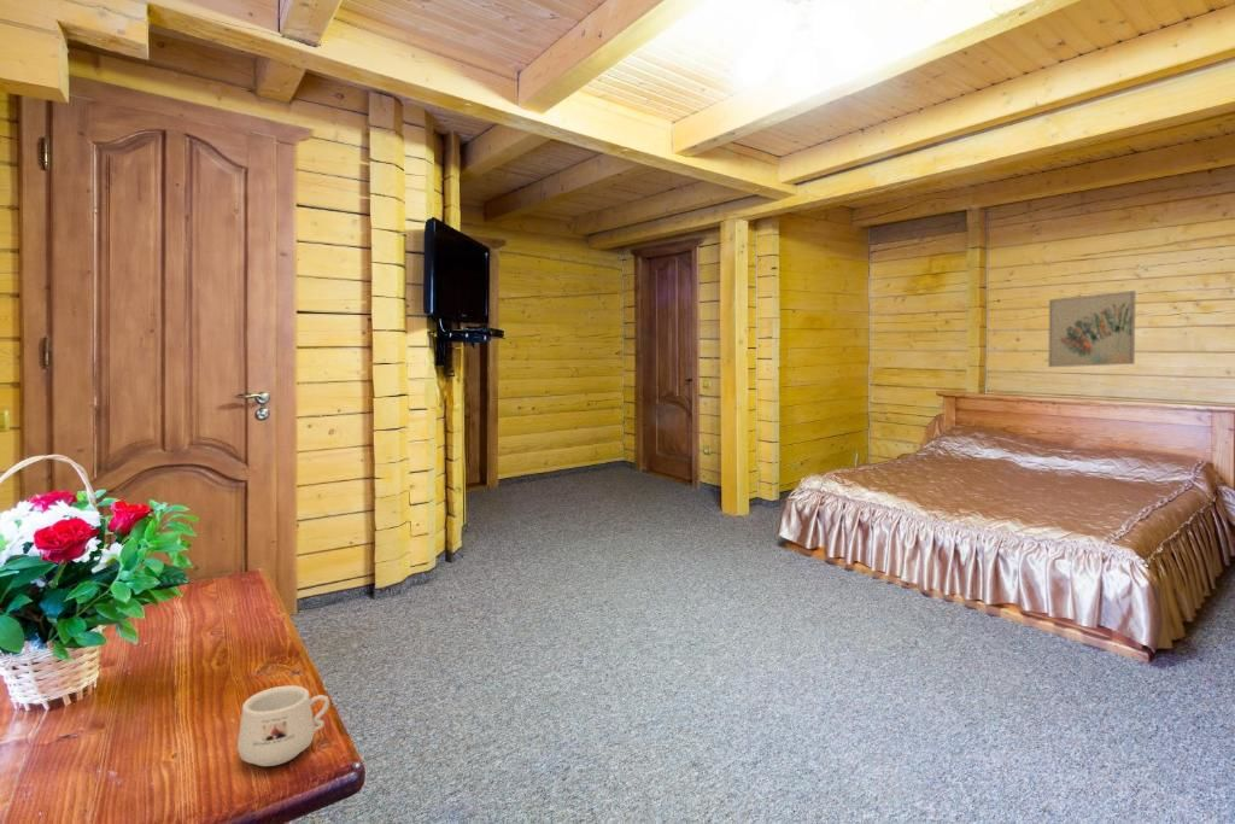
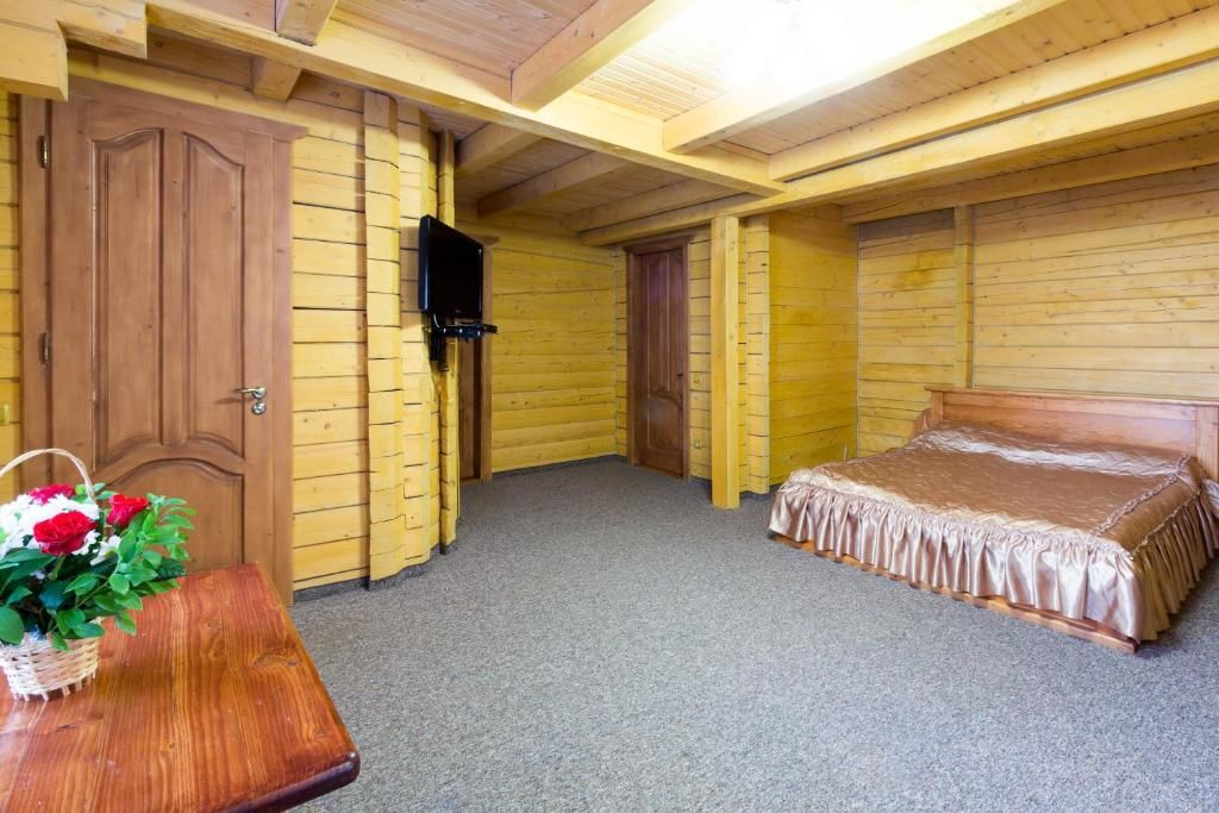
- mug [236,684,330,767]
- wall art [1047,290,1137,368]
